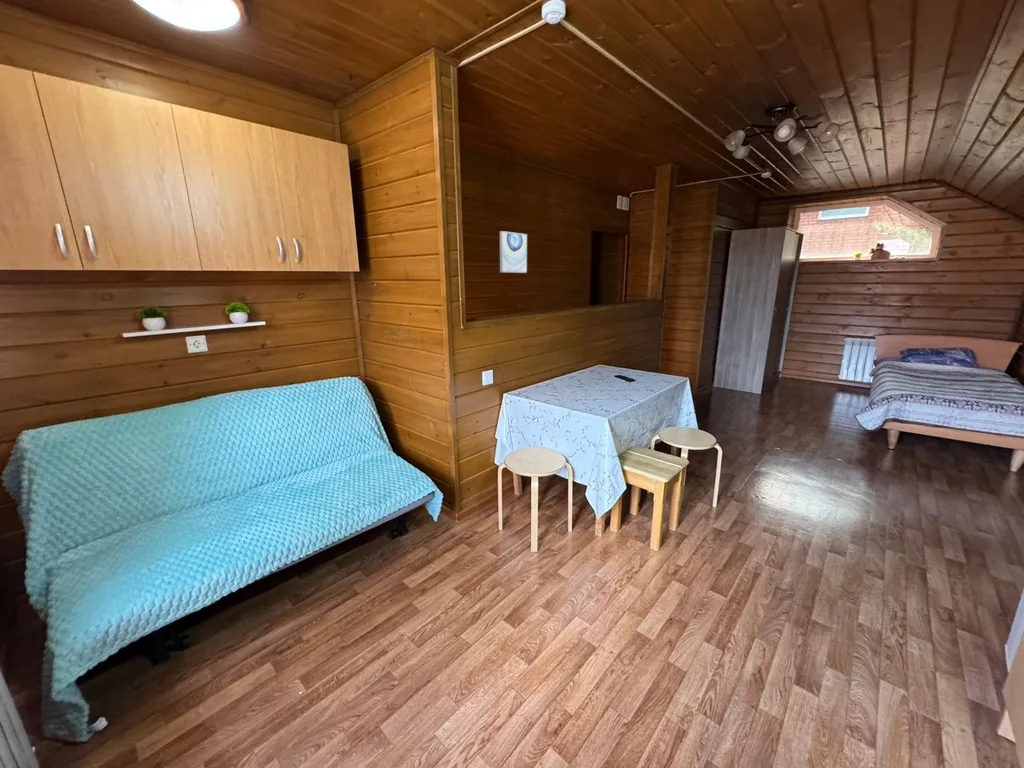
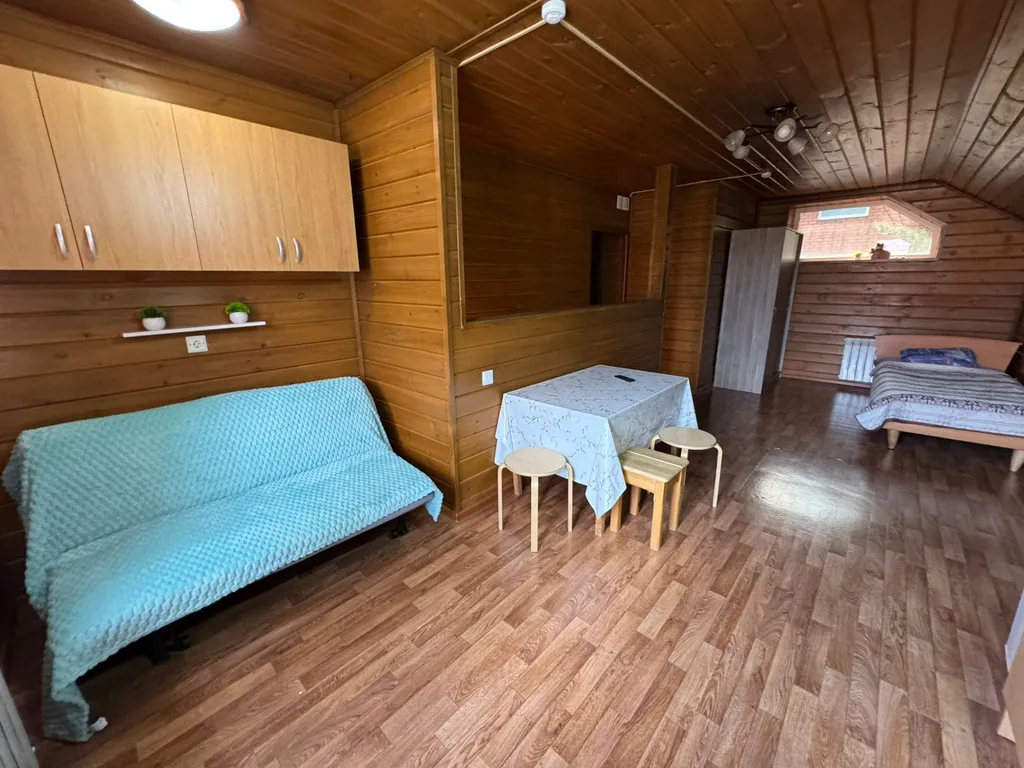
- wall art [499,230,528,274]
